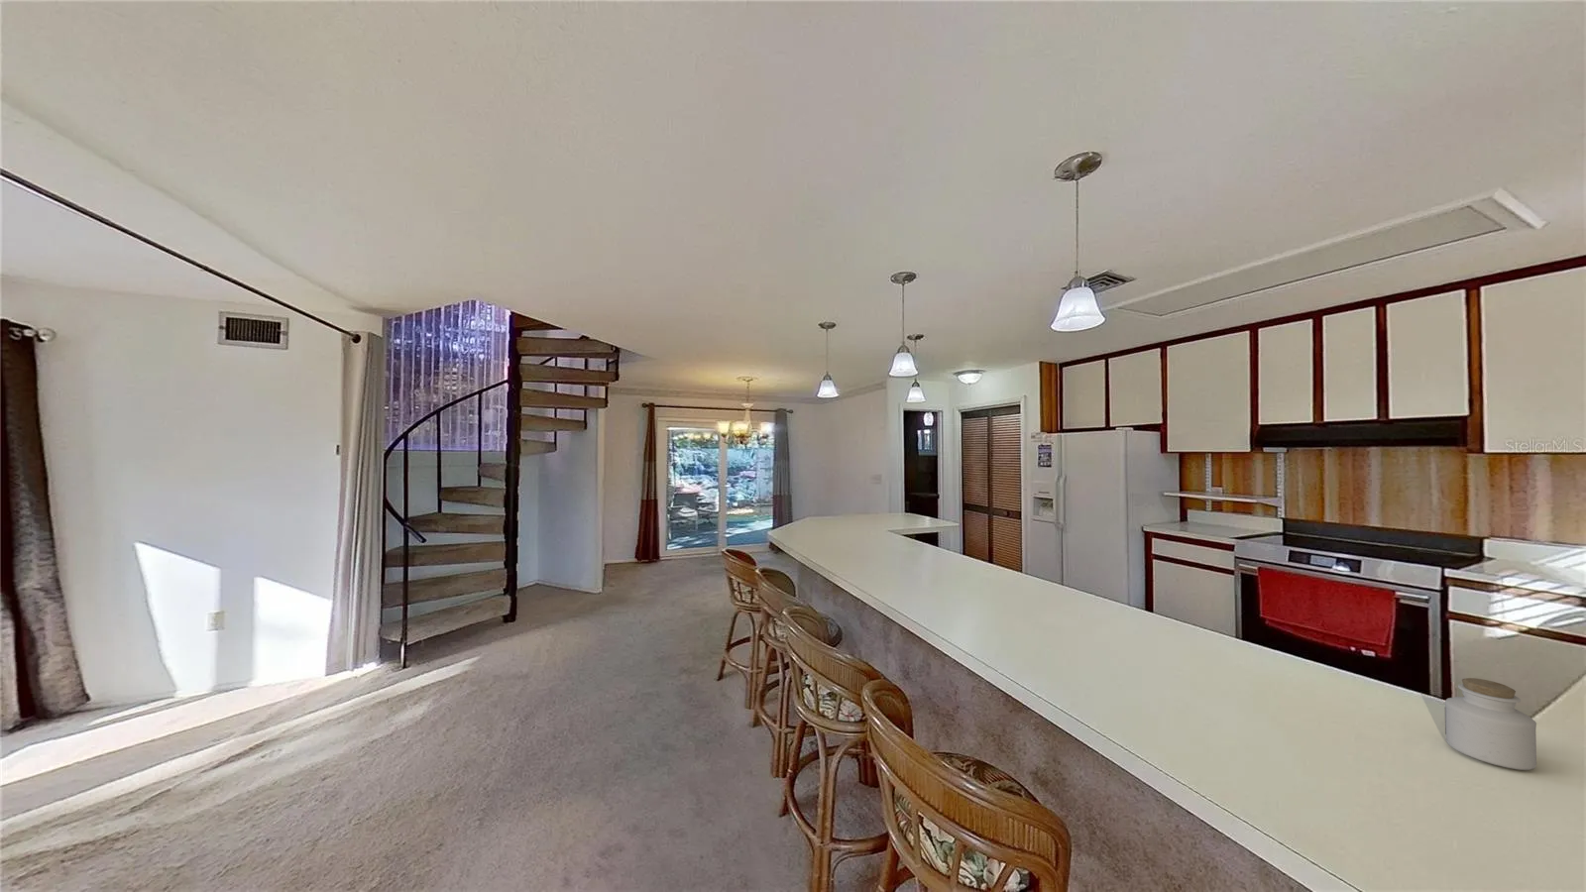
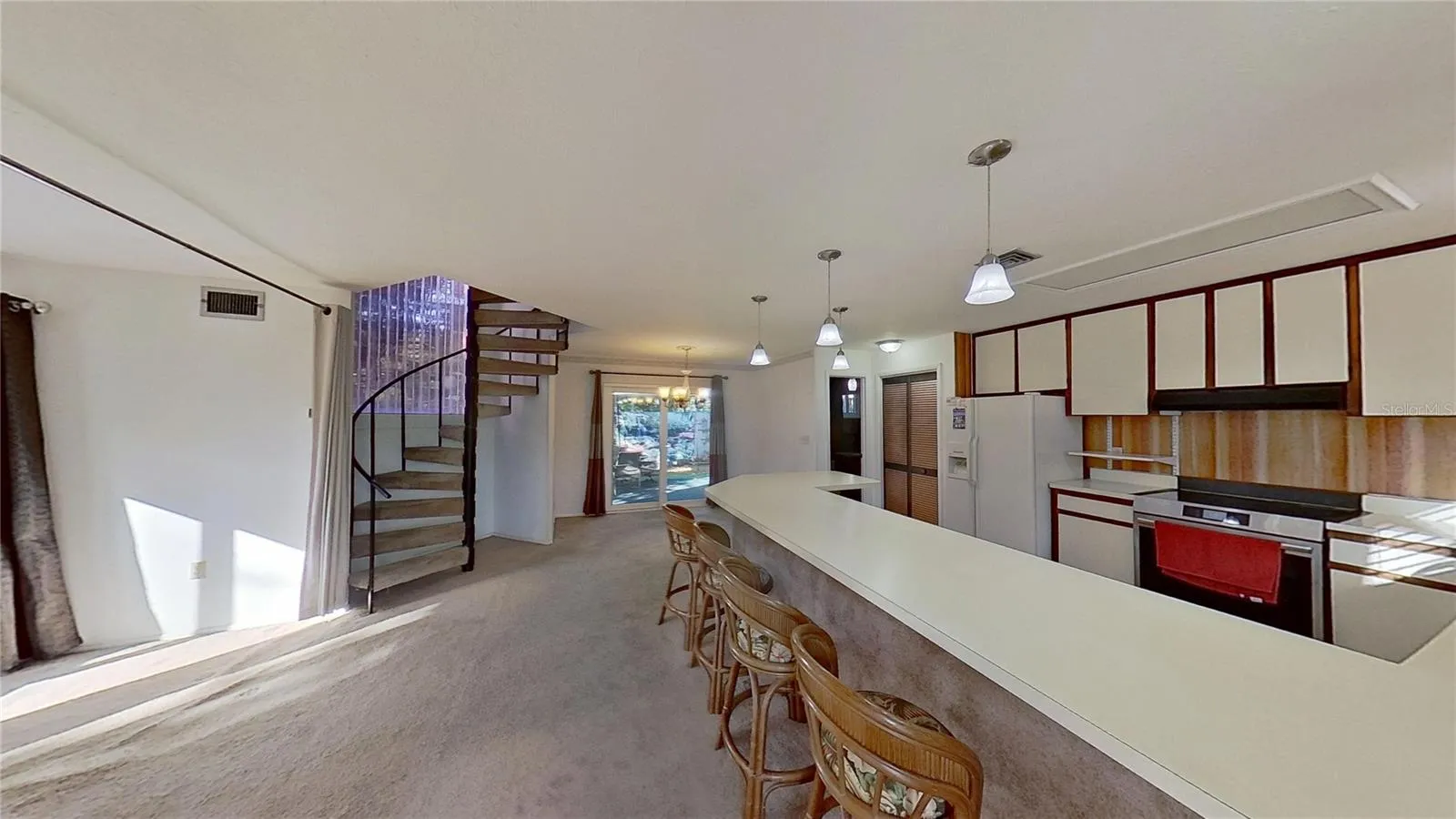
- jar [1444,677,1537,771]
